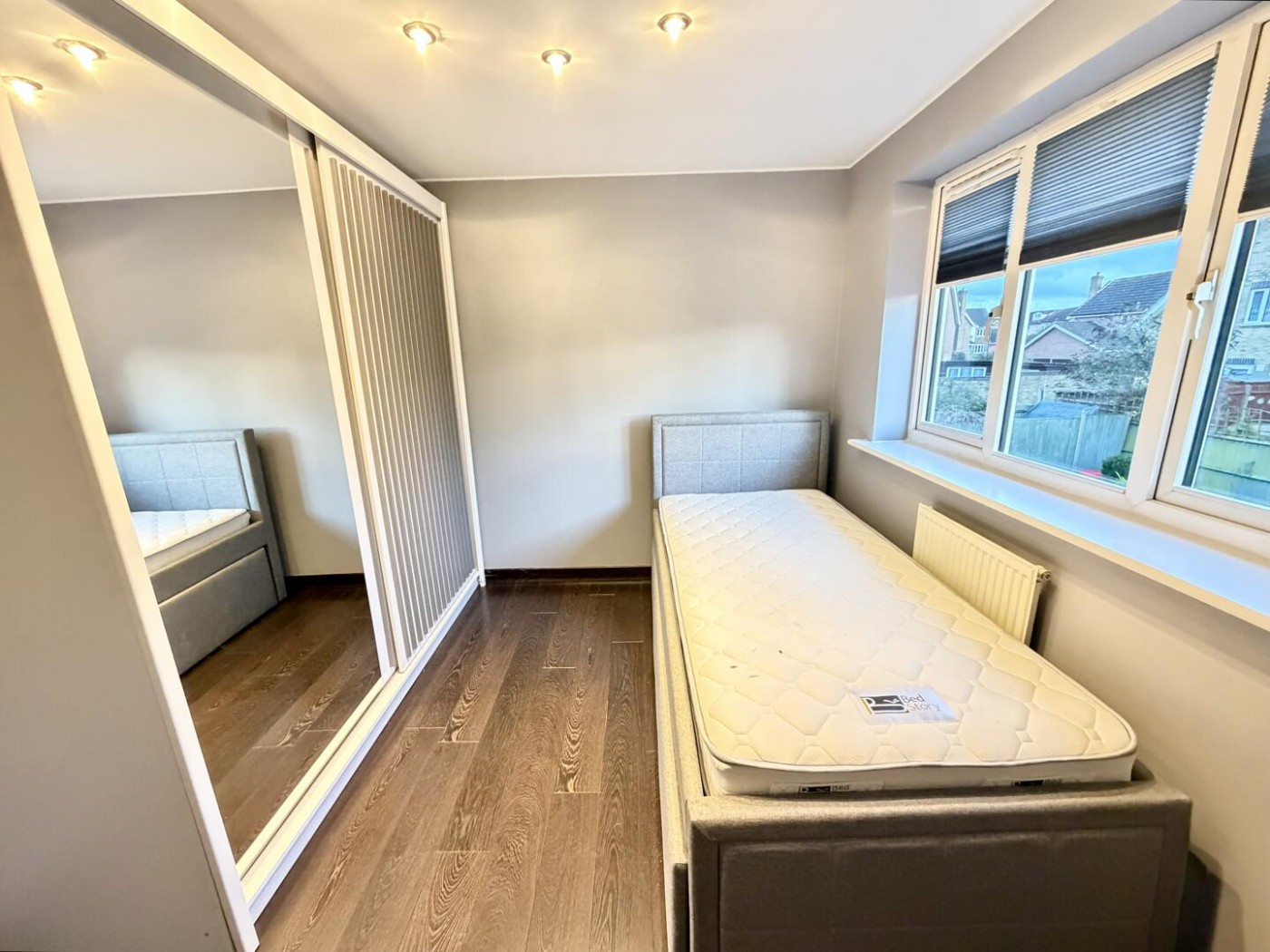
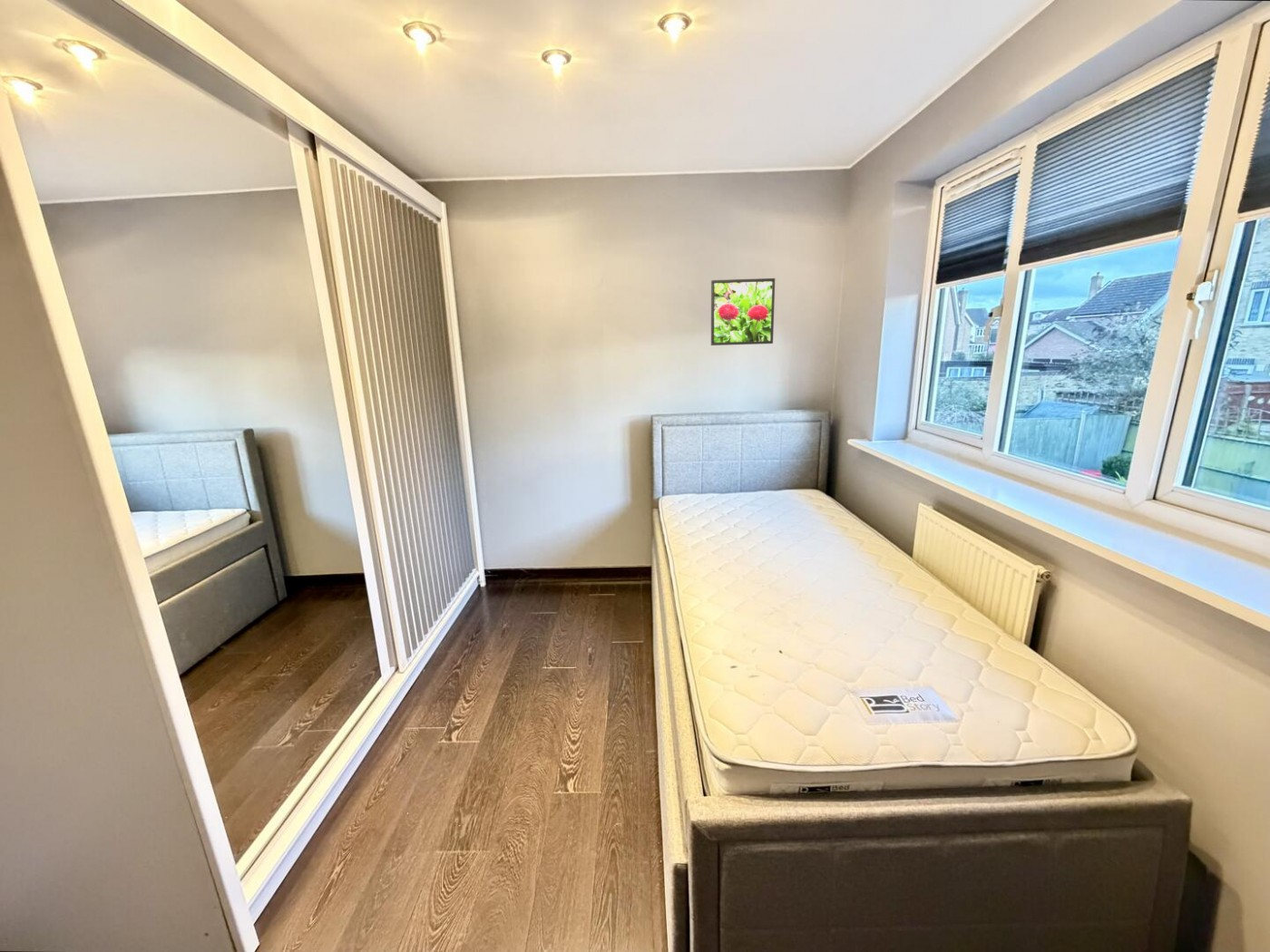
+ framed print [710,277,776,346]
